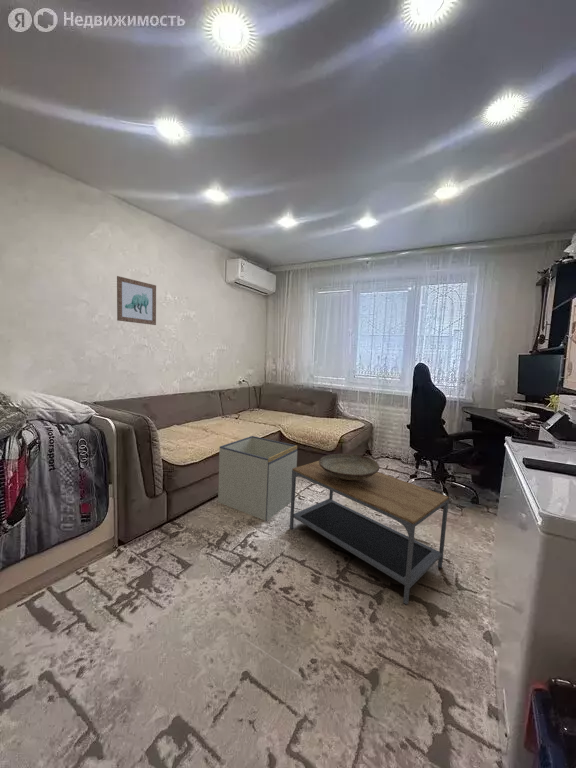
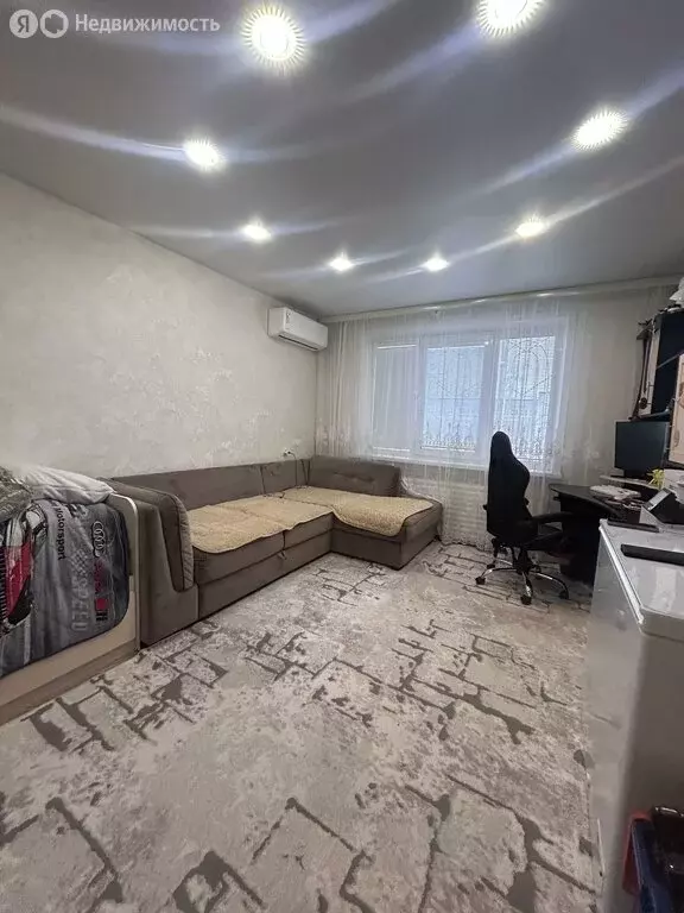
- storage bin [217,435,298,522]
- wall art [116,275,157,326]
- coffee table [289,460,450,605]
- decorative bowl [318,453,380,481]
